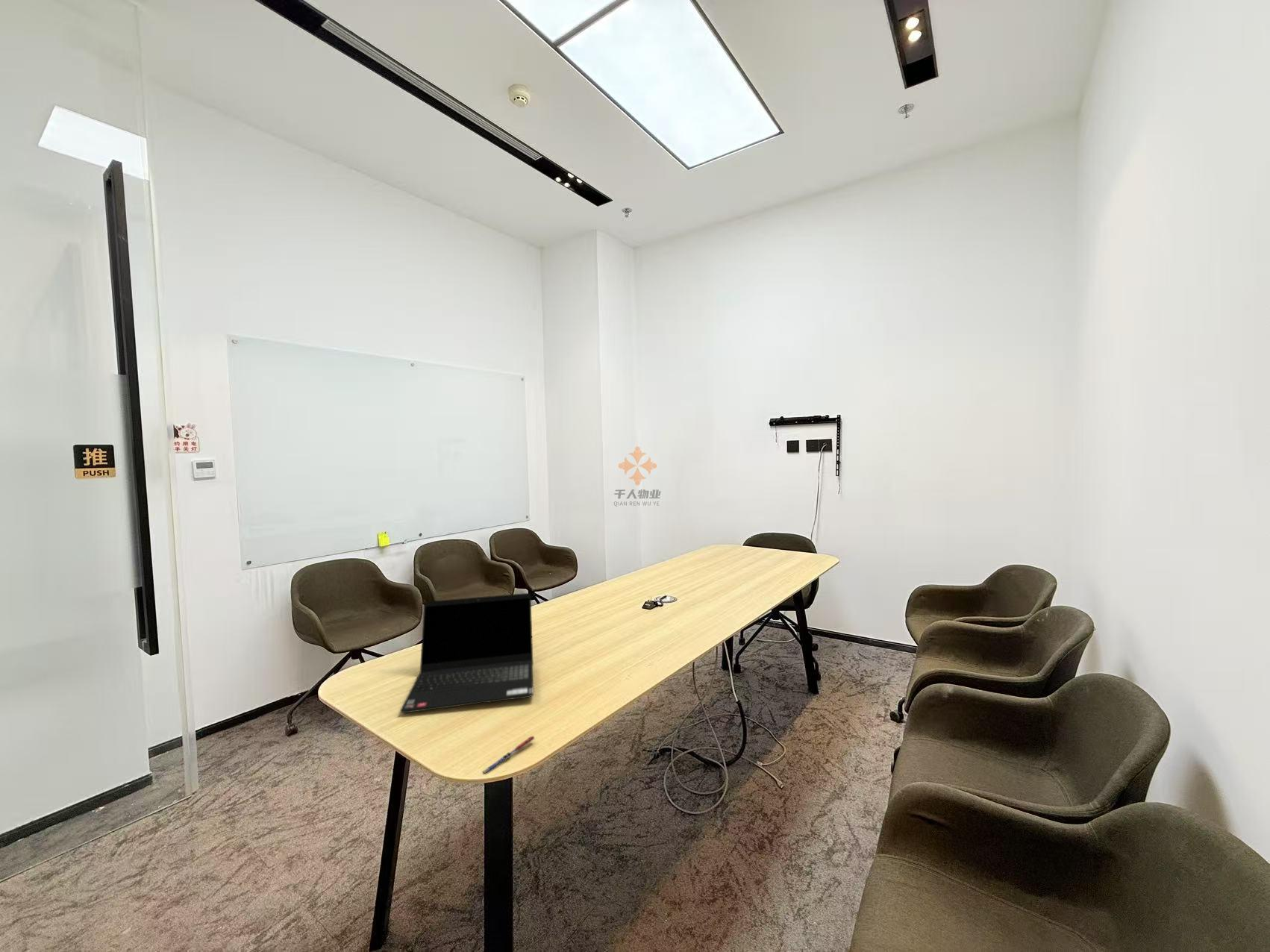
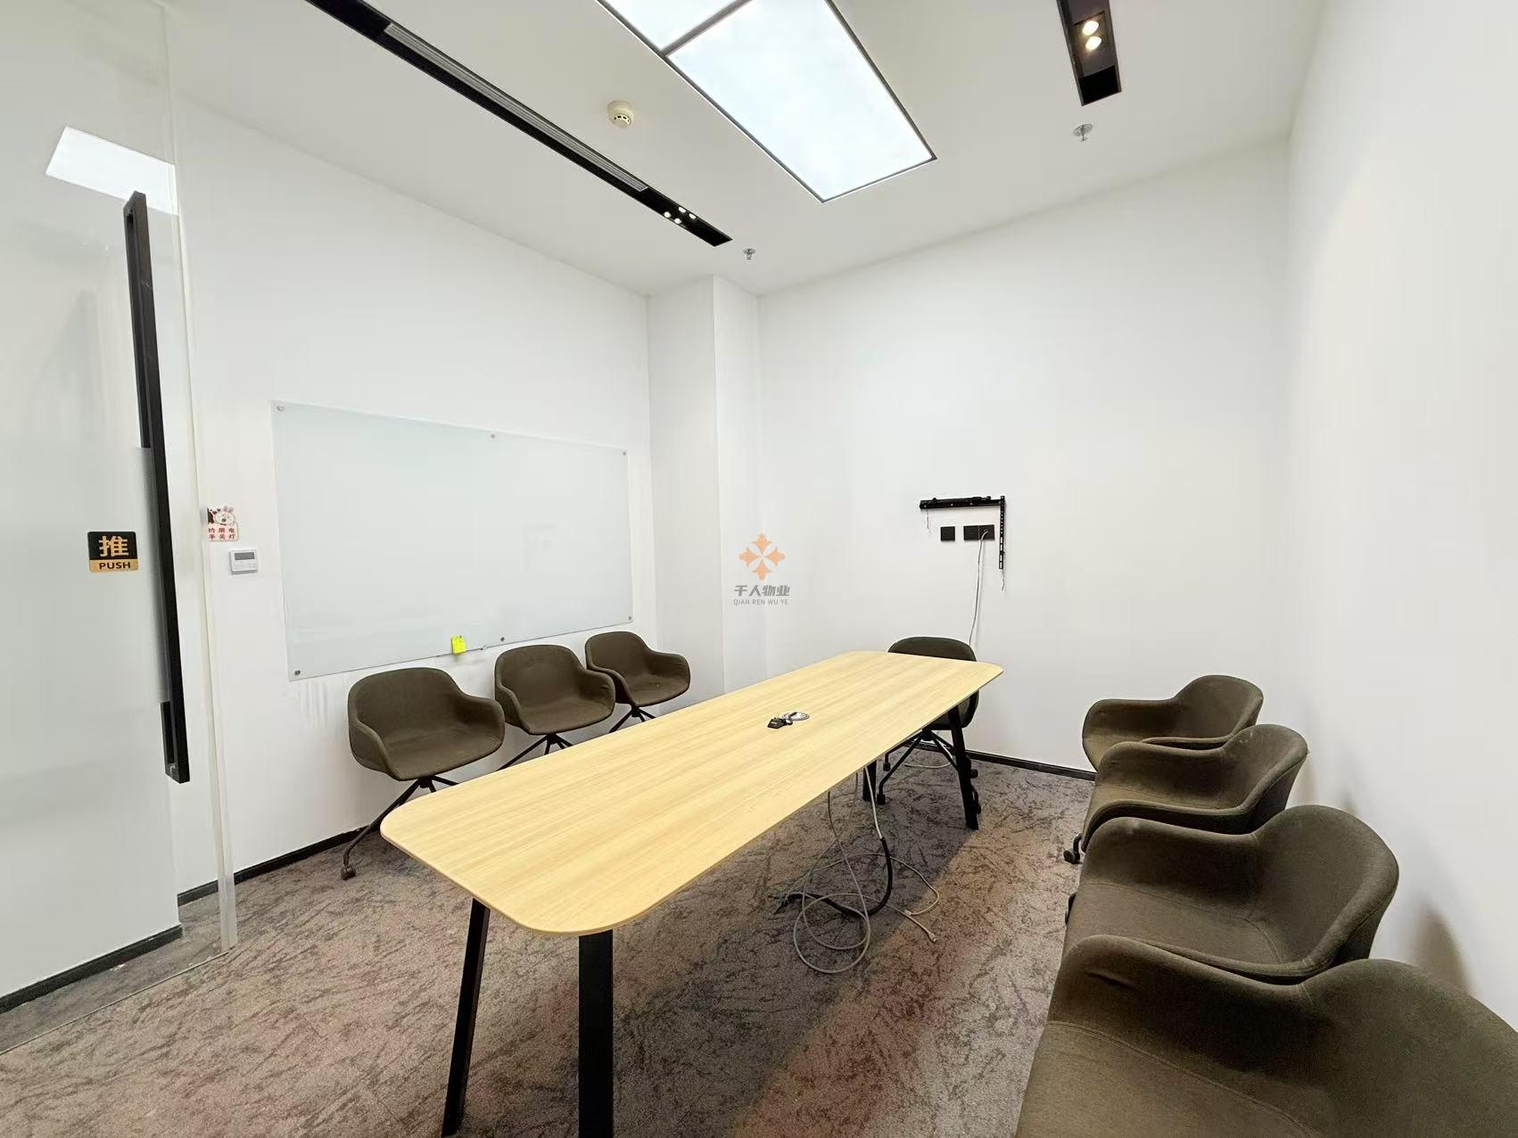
- laptop computer [399,592,534,713]
- pen [481,735,535,774]
